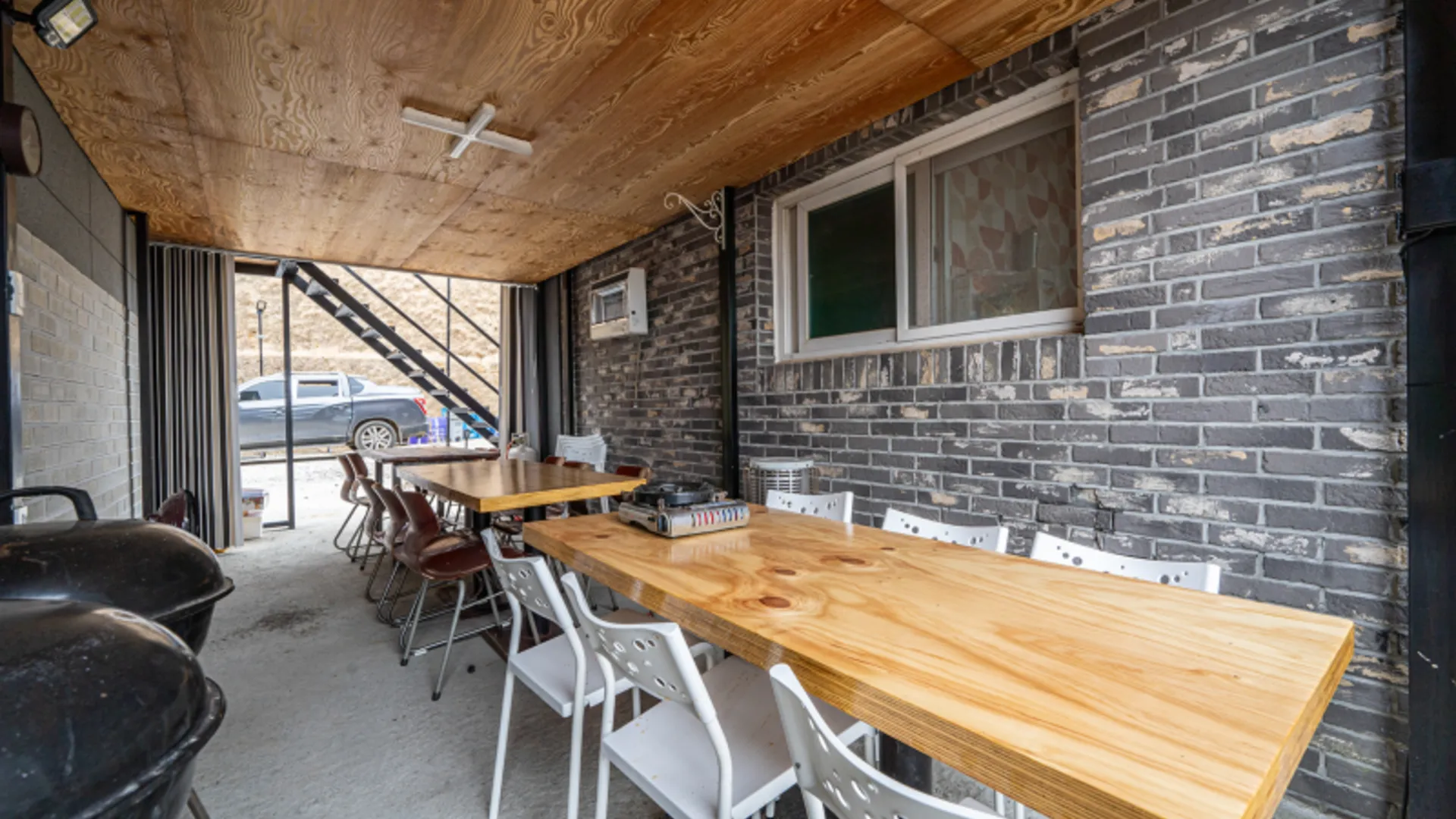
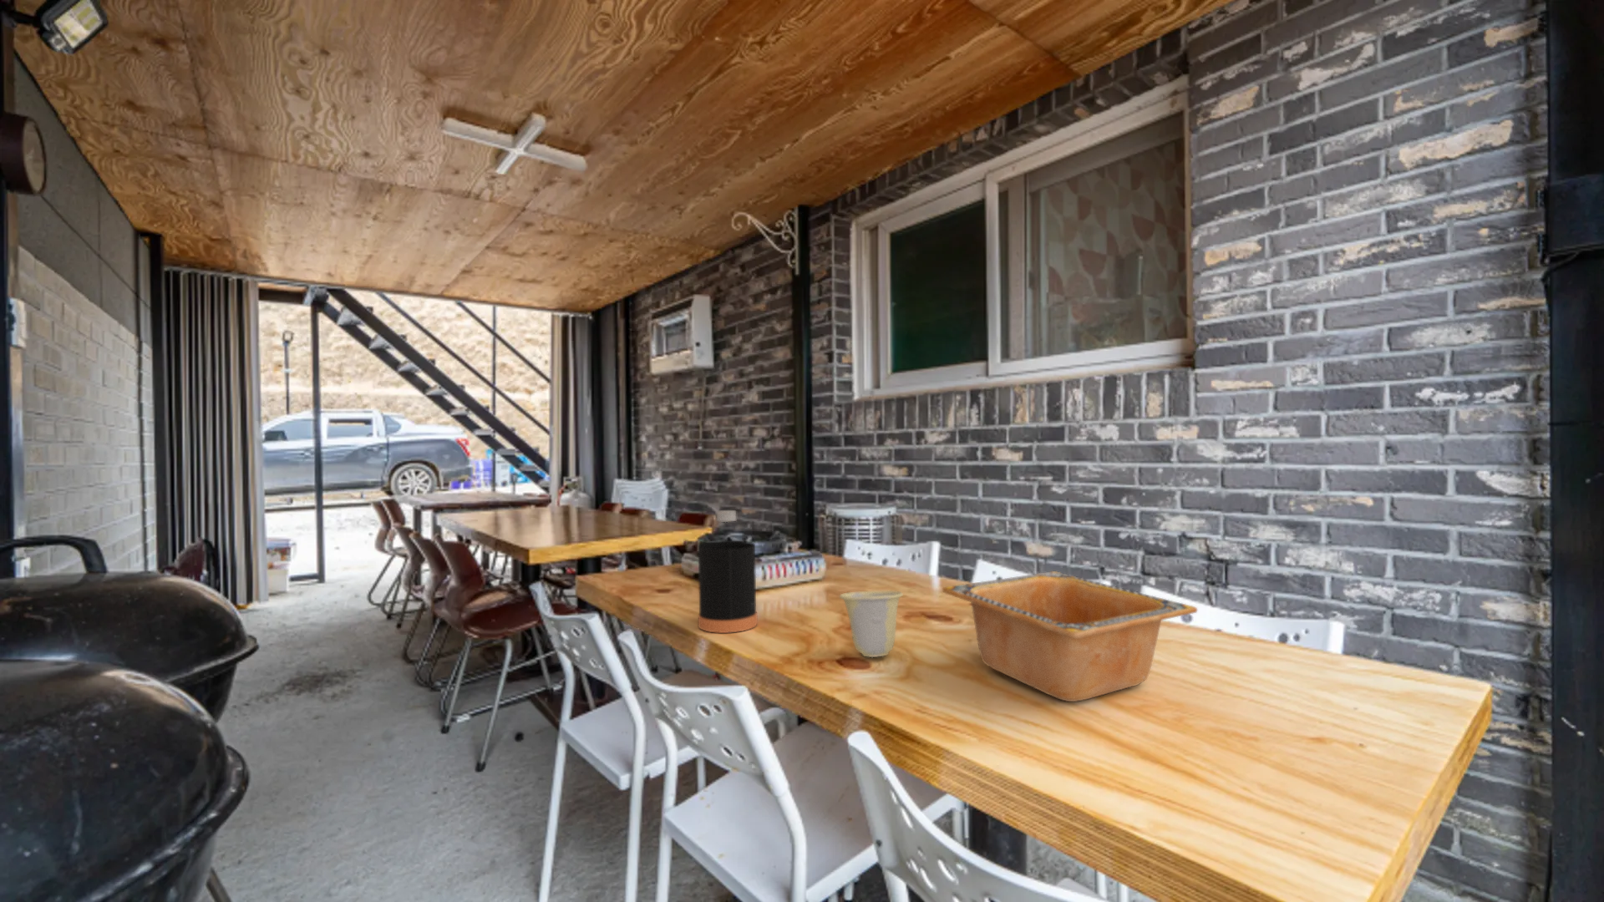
+ bottle [697,510,759,634]
+ cup [838,589,904,659]
+ serving bowl [942,570,1197,703]
